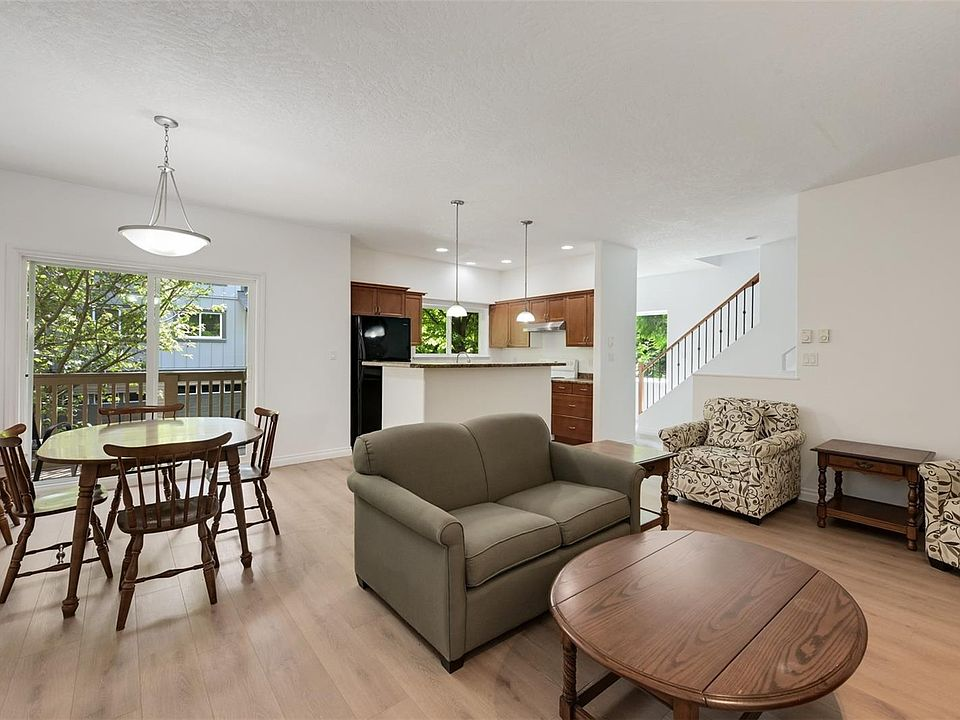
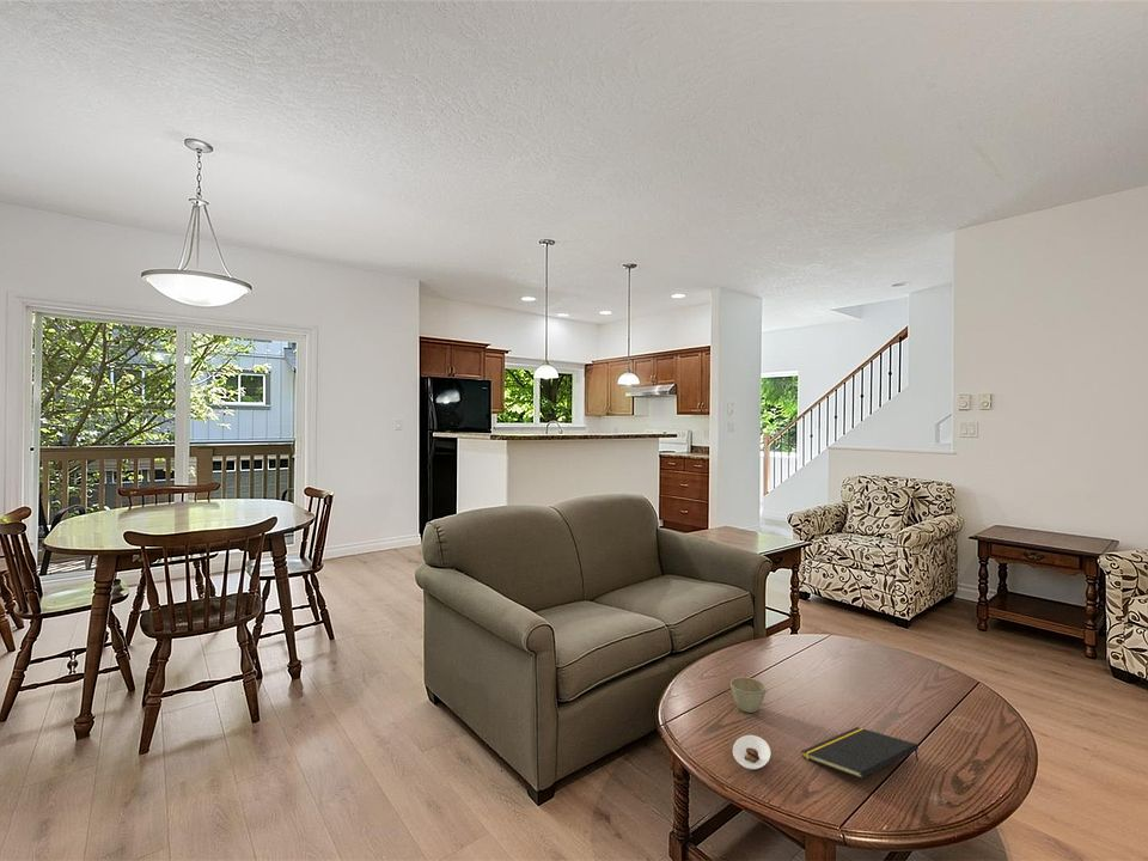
+ notepad [800,726,920,780]
+ flower pot [729,676,767,714]
+ saucer [732,734,771,770]
